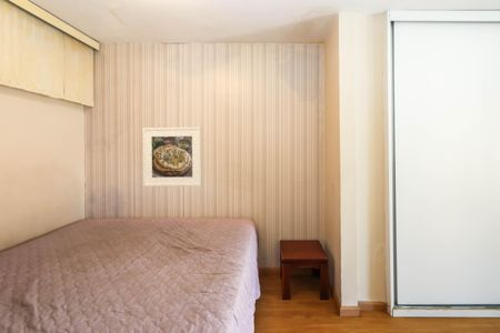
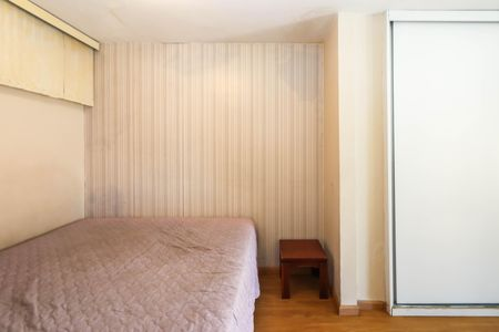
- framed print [141,125,202,188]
